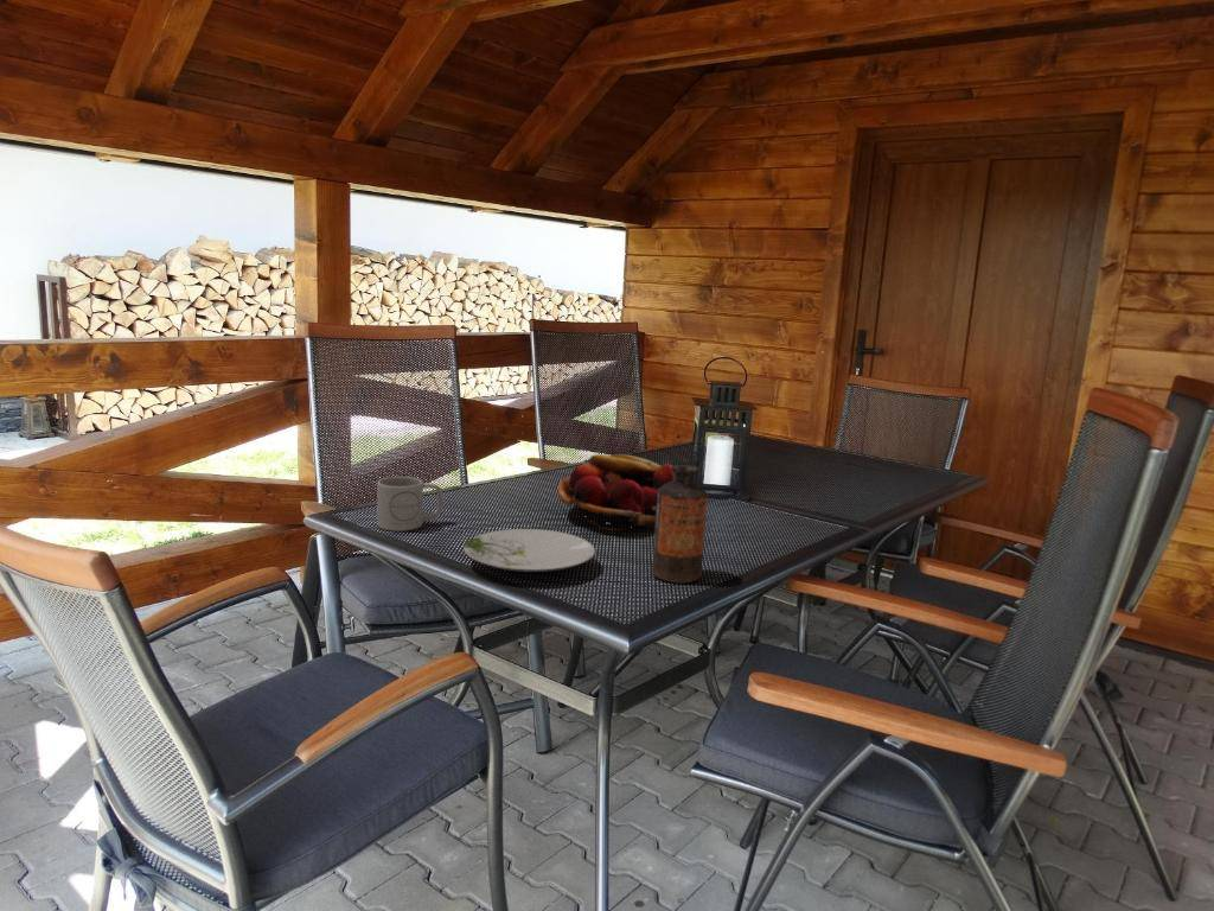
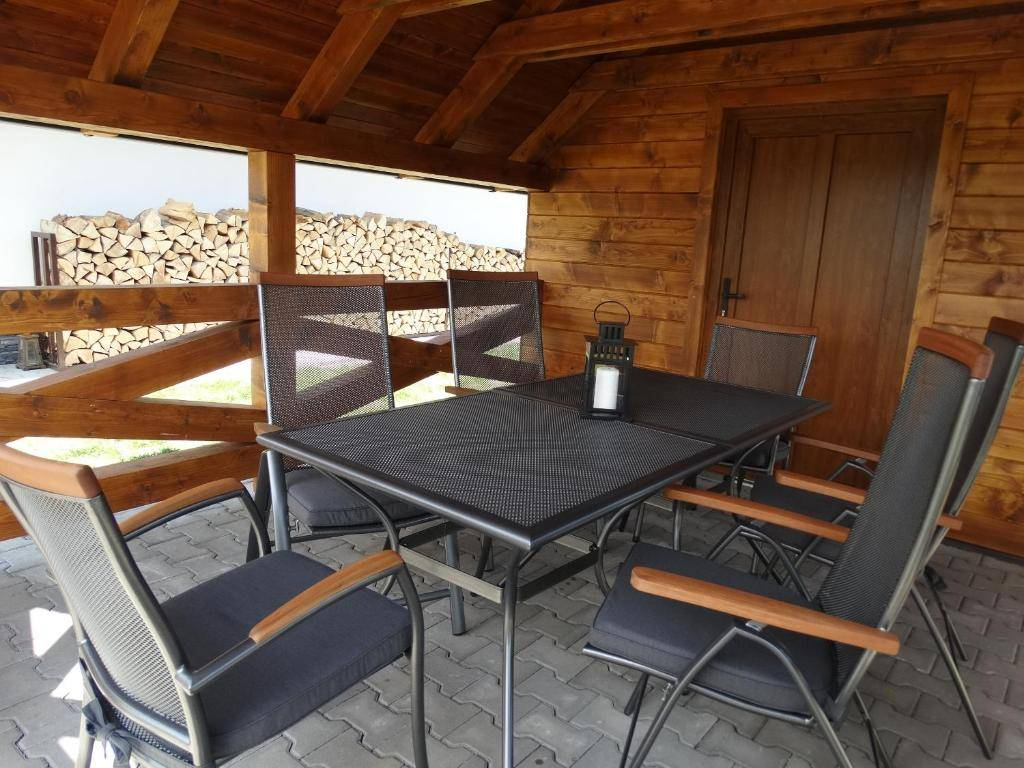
- mug [376,476,445,533]
- bottle [651,464,709,585]
- plate [462,528,596,574]
- fruit basket [556,453,675,533]
